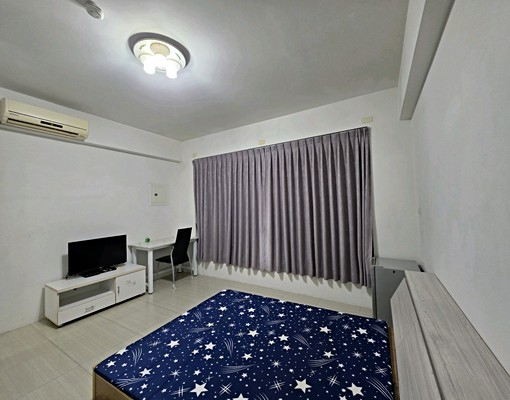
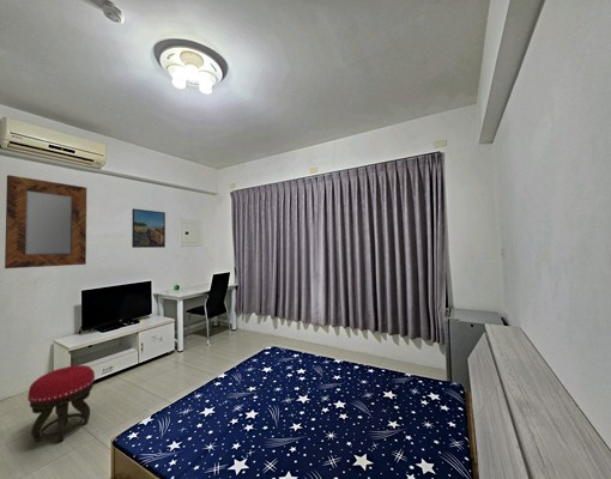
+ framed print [131,207,167,249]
+ stool [26,364,96,444]
+ home mirror [4,174,87,269]
